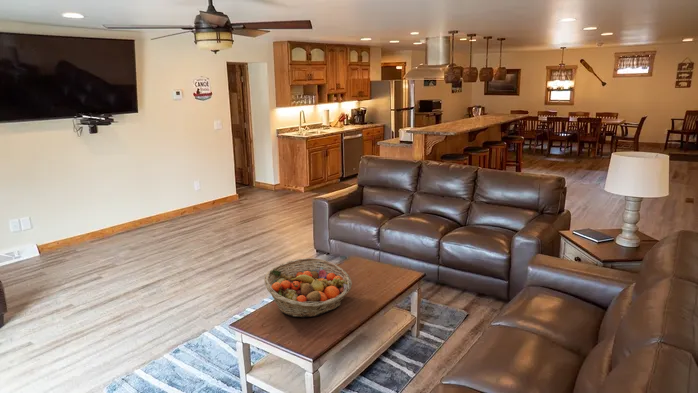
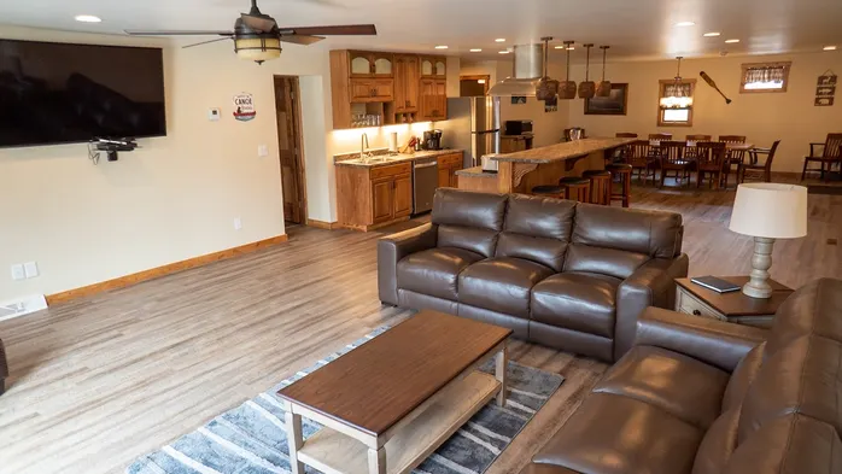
- fruit basket [263,257,353,318]
